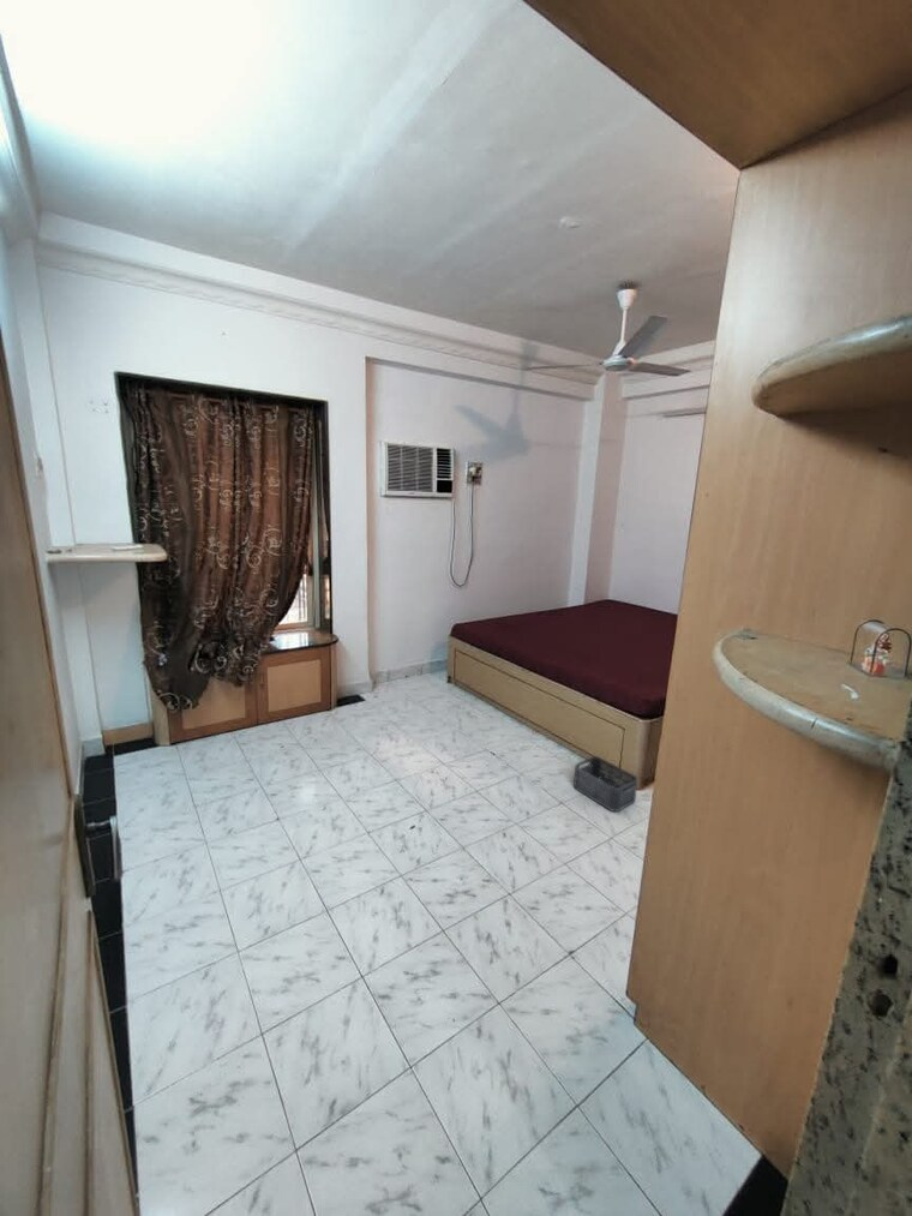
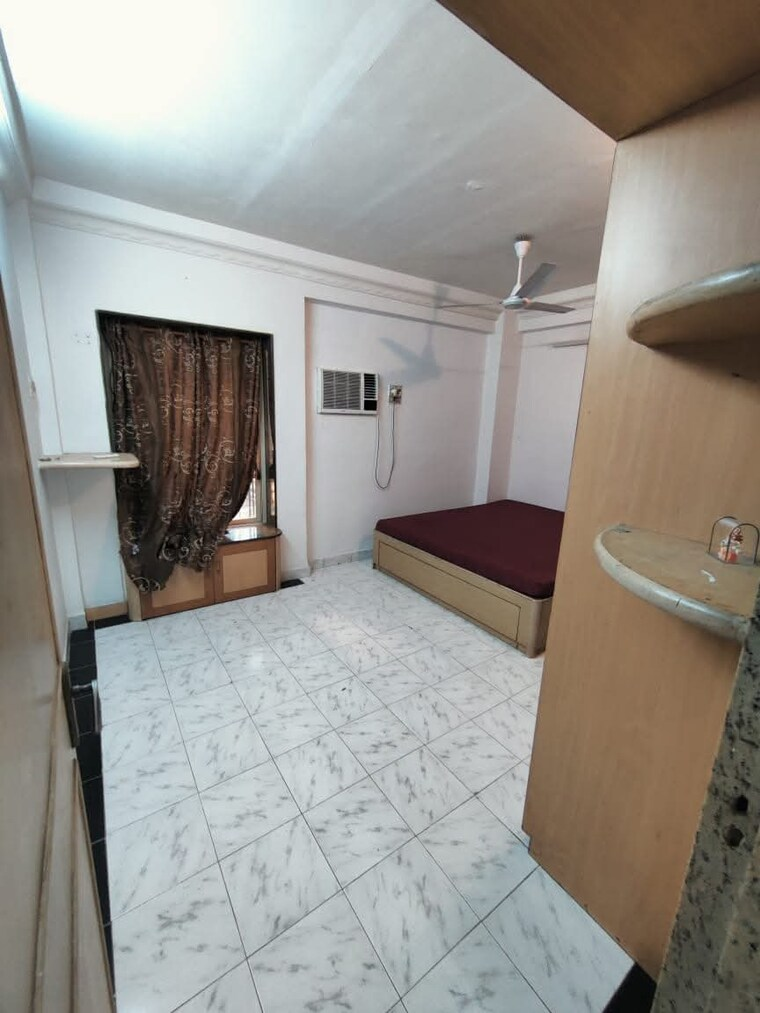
- storage bin [572,755,638,813]
